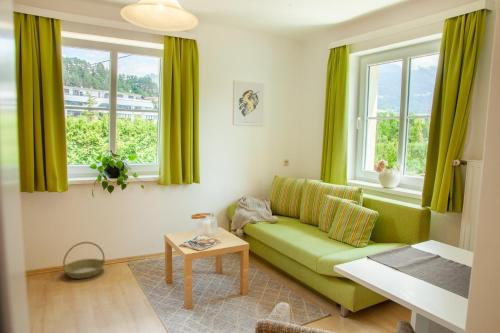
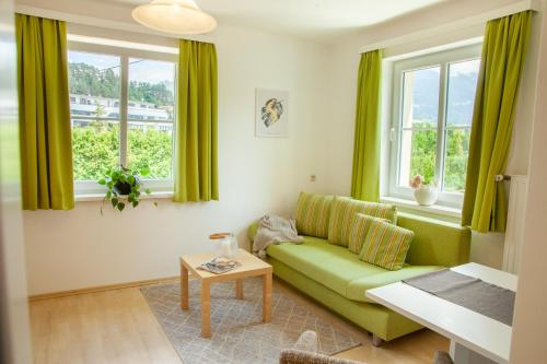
- basket [62,241,106,280]
